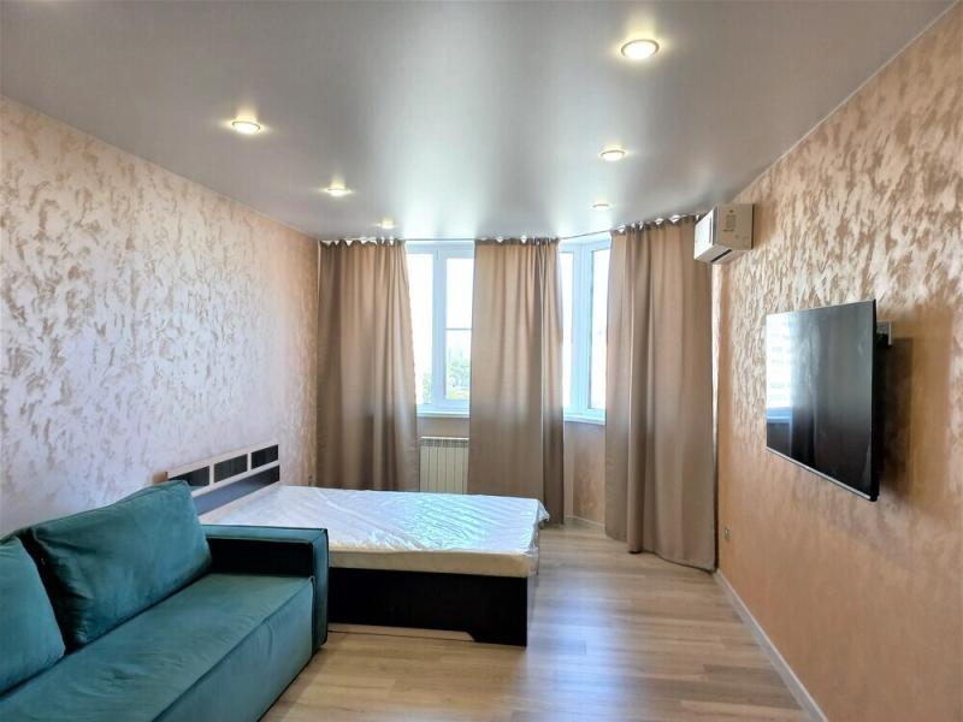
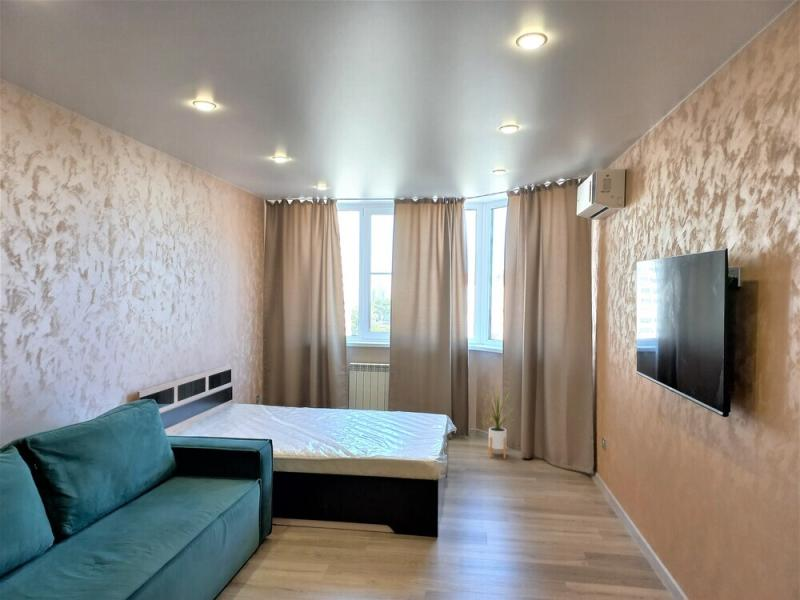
+ house plant [479,385,515,459]
